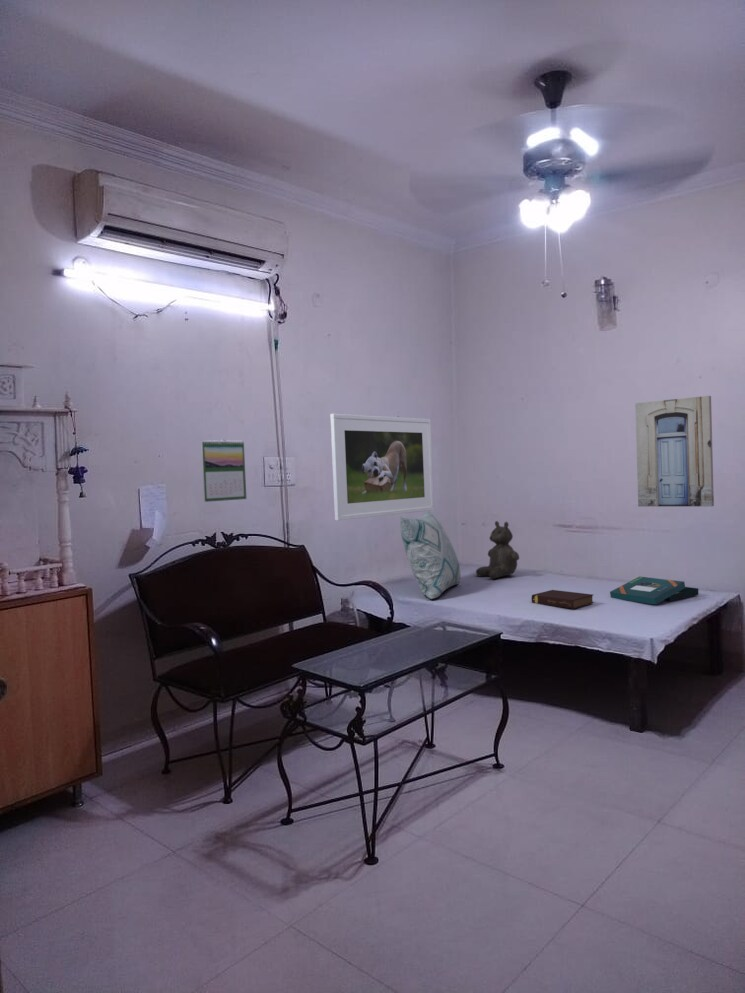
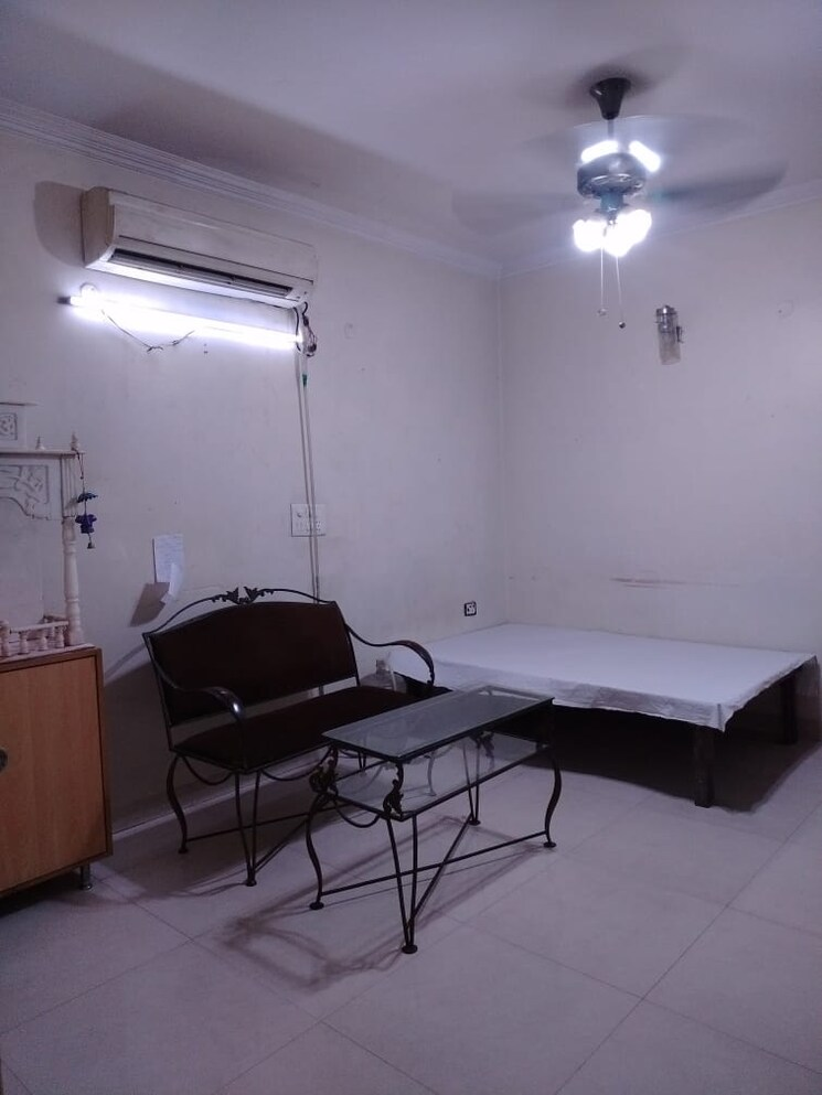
- decorative pillow [399,511,462,600]
- calendar [200,438,247,503]
- teddy bear [475,520,520,580]
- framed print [330,413,435,522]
- book [531,589,595,610]
- board game [609,575,700,605]
- wall art [634,395,715,507]
